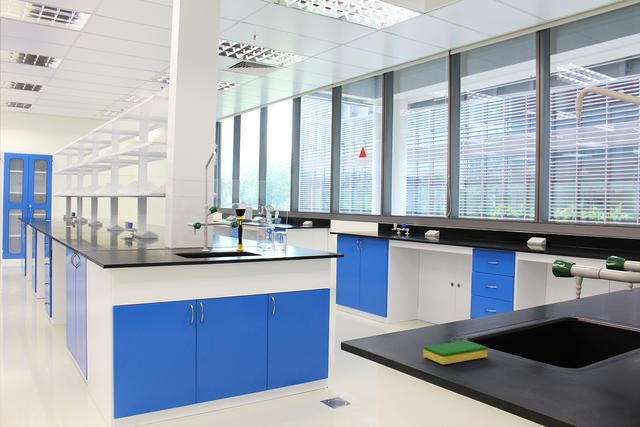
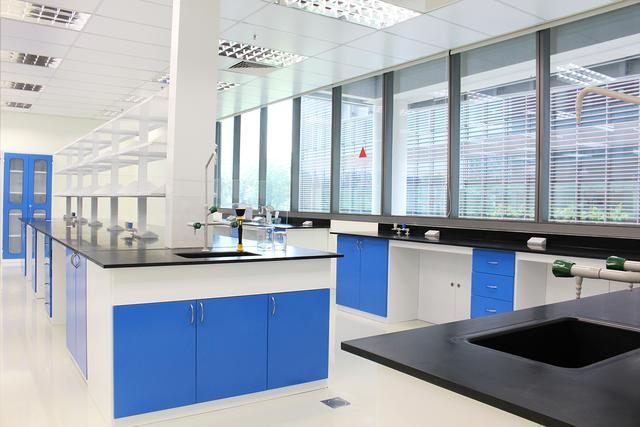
- dish sponge [423,340,488,365]
